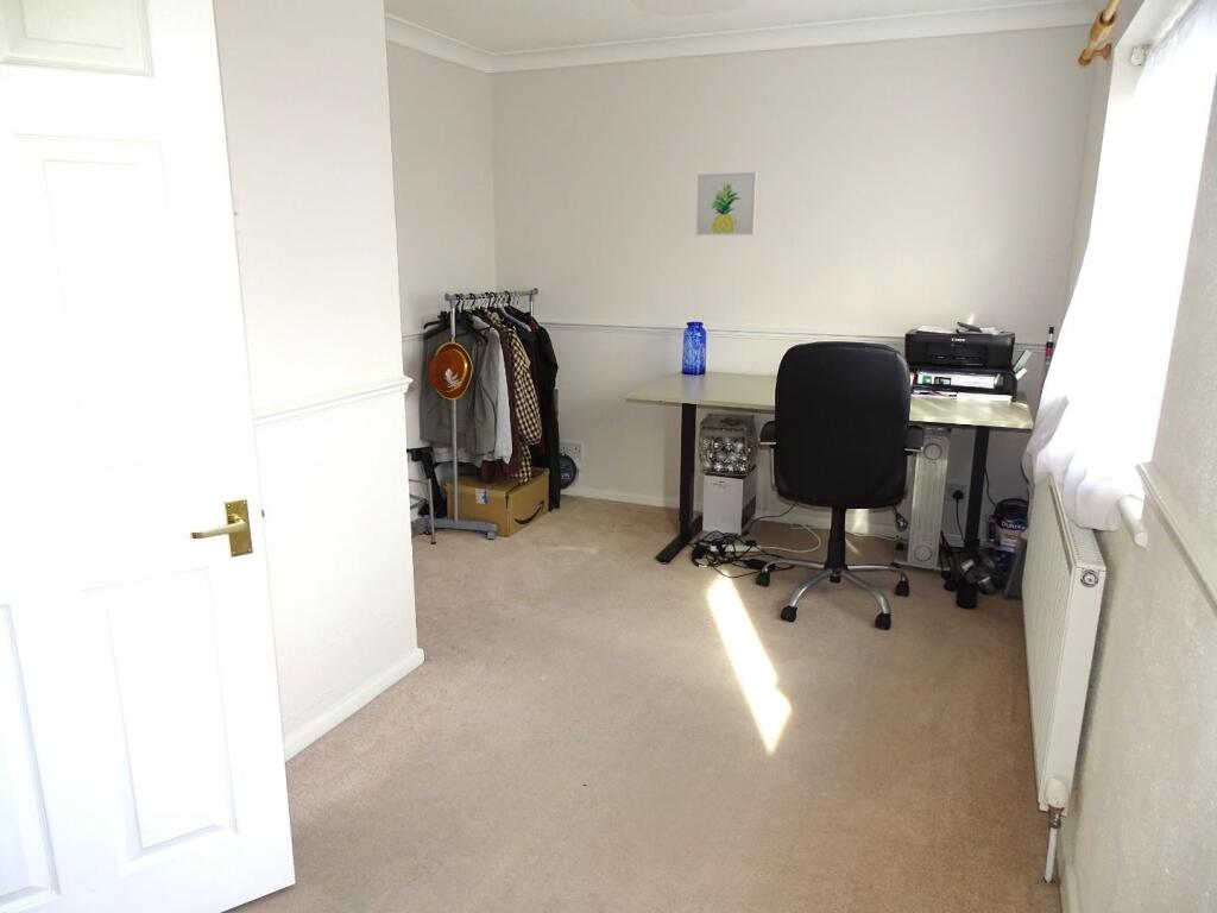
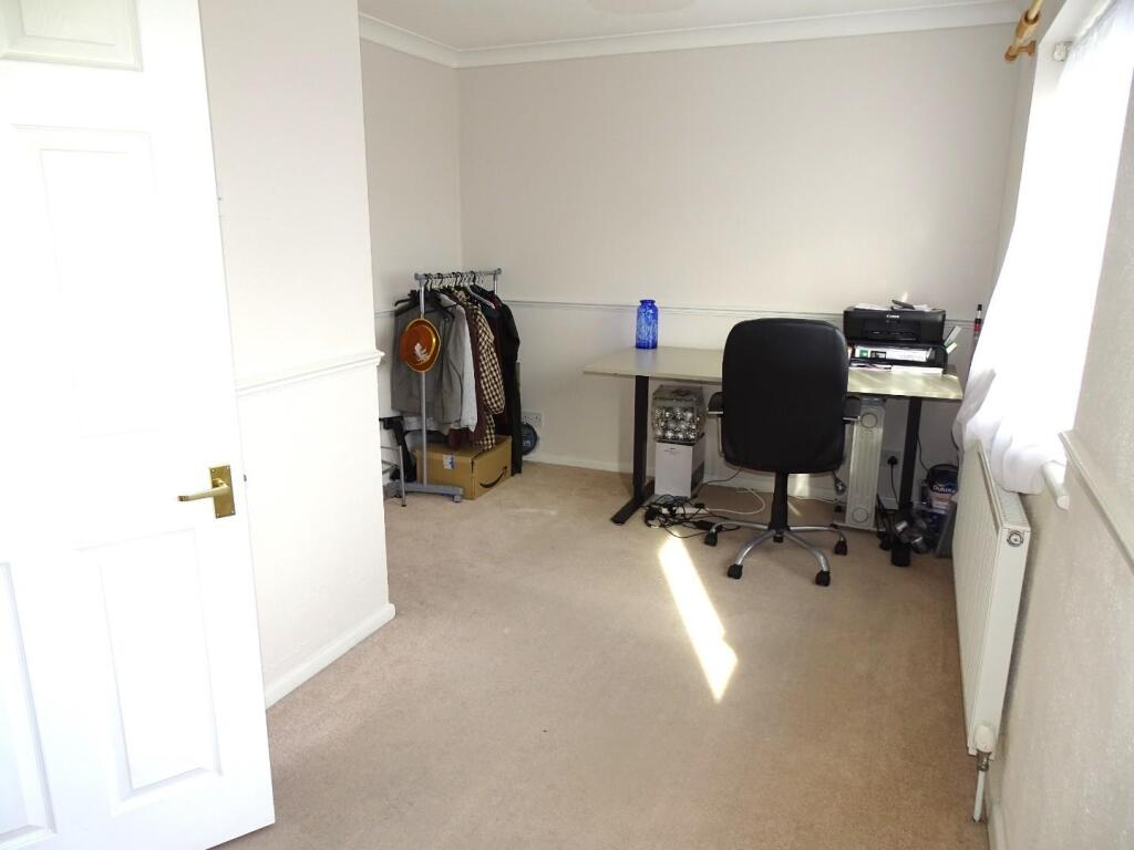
- wall art [695,171,758,237]
